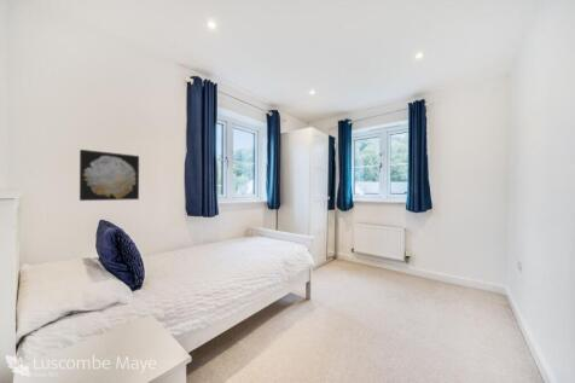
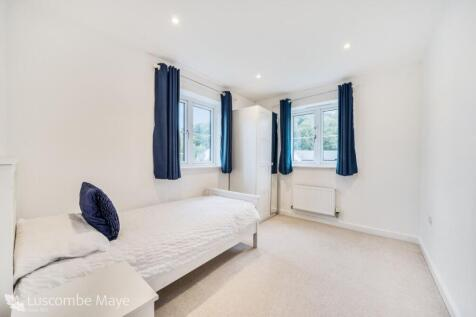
- wall art [79,149,140,202]
